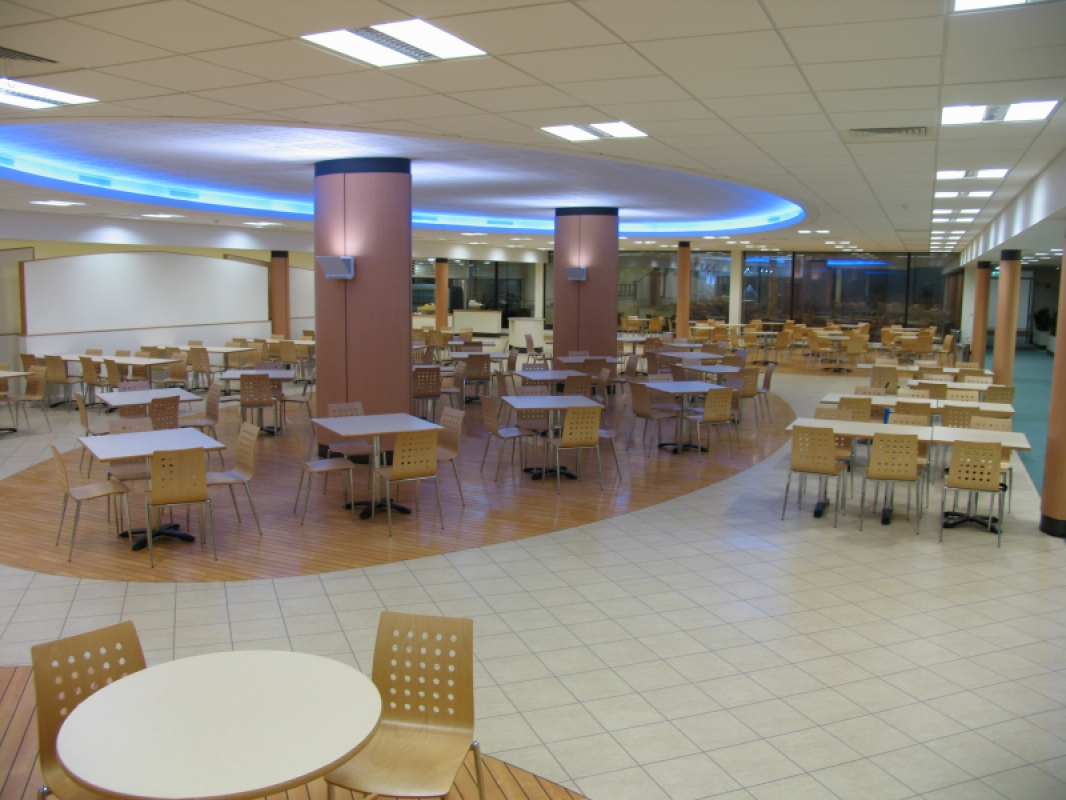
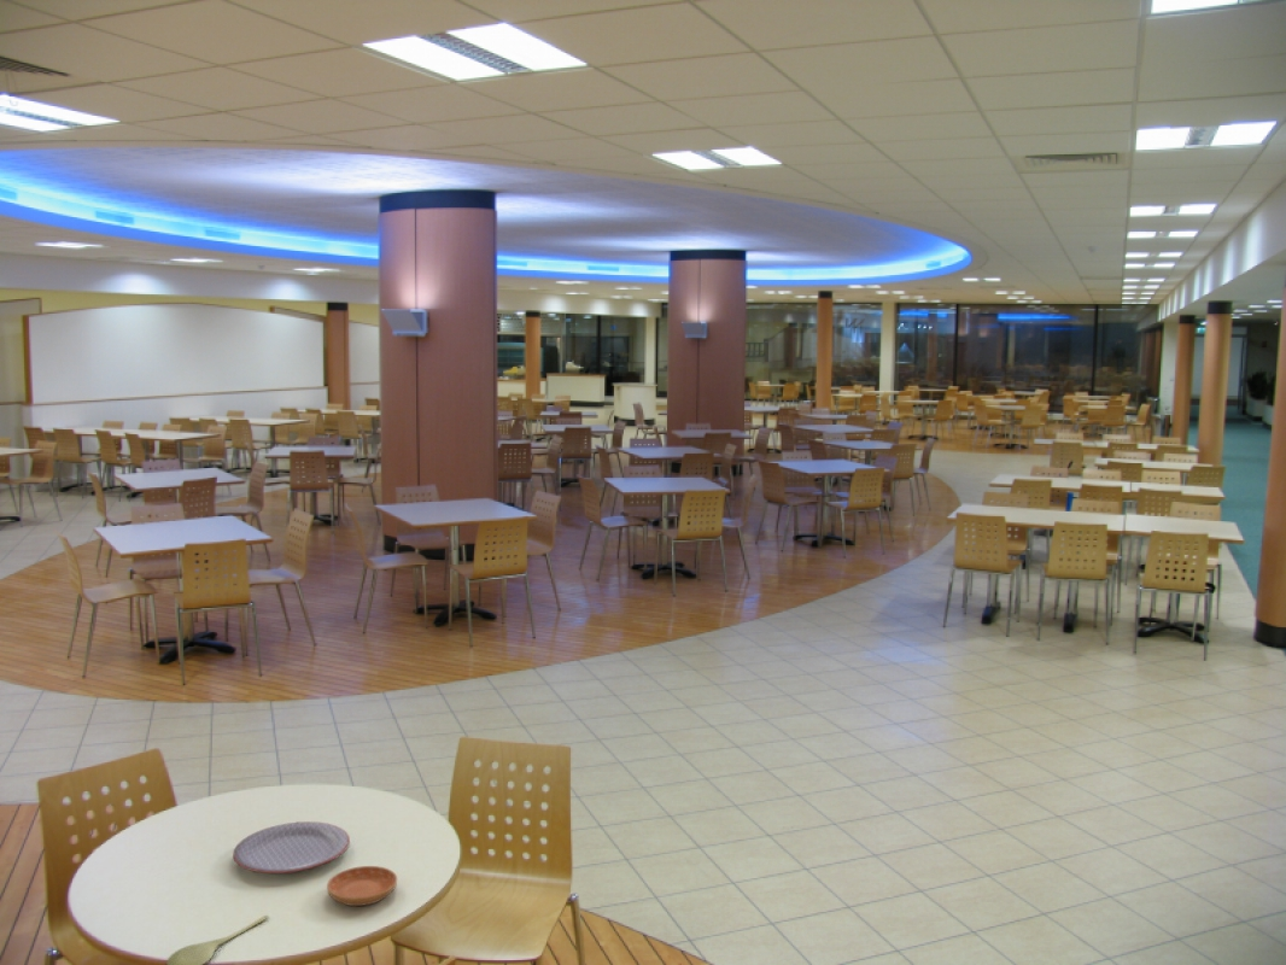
+ plate [232,820,351,875]
+ spoon [165,914,270,965]
+ saucer [326,865,398,907]
